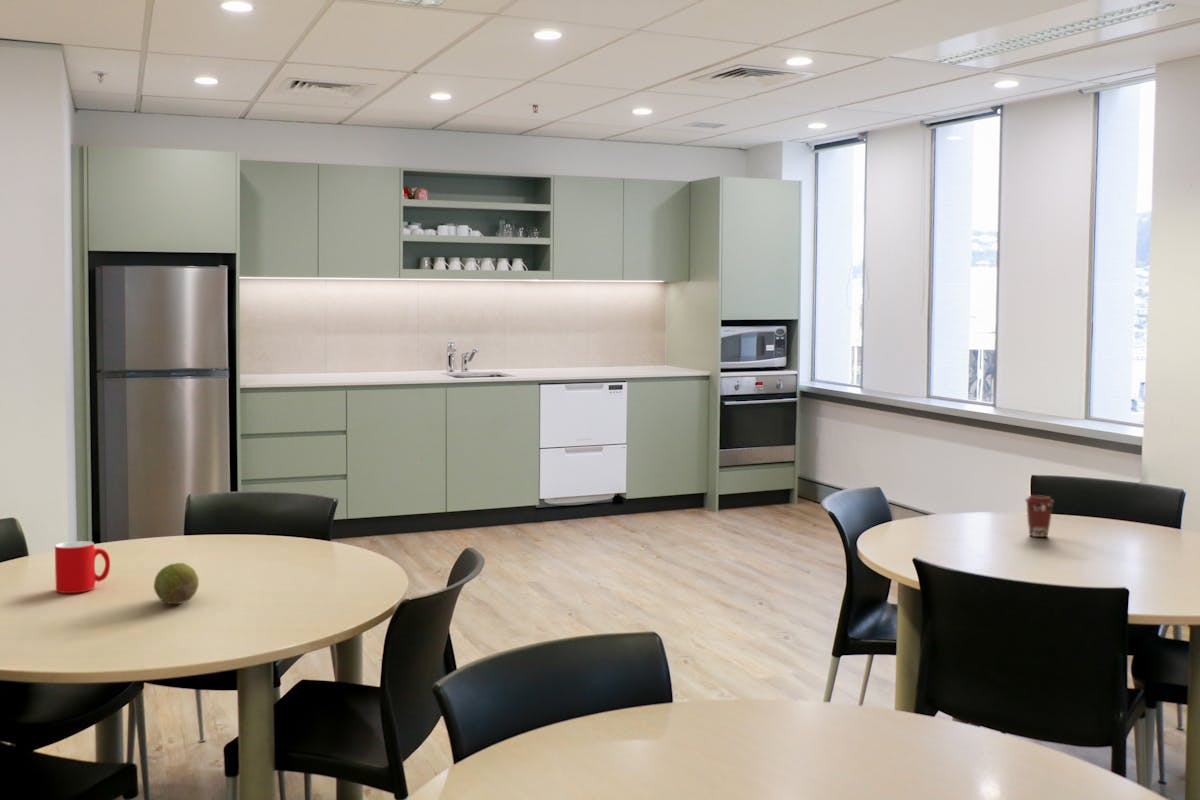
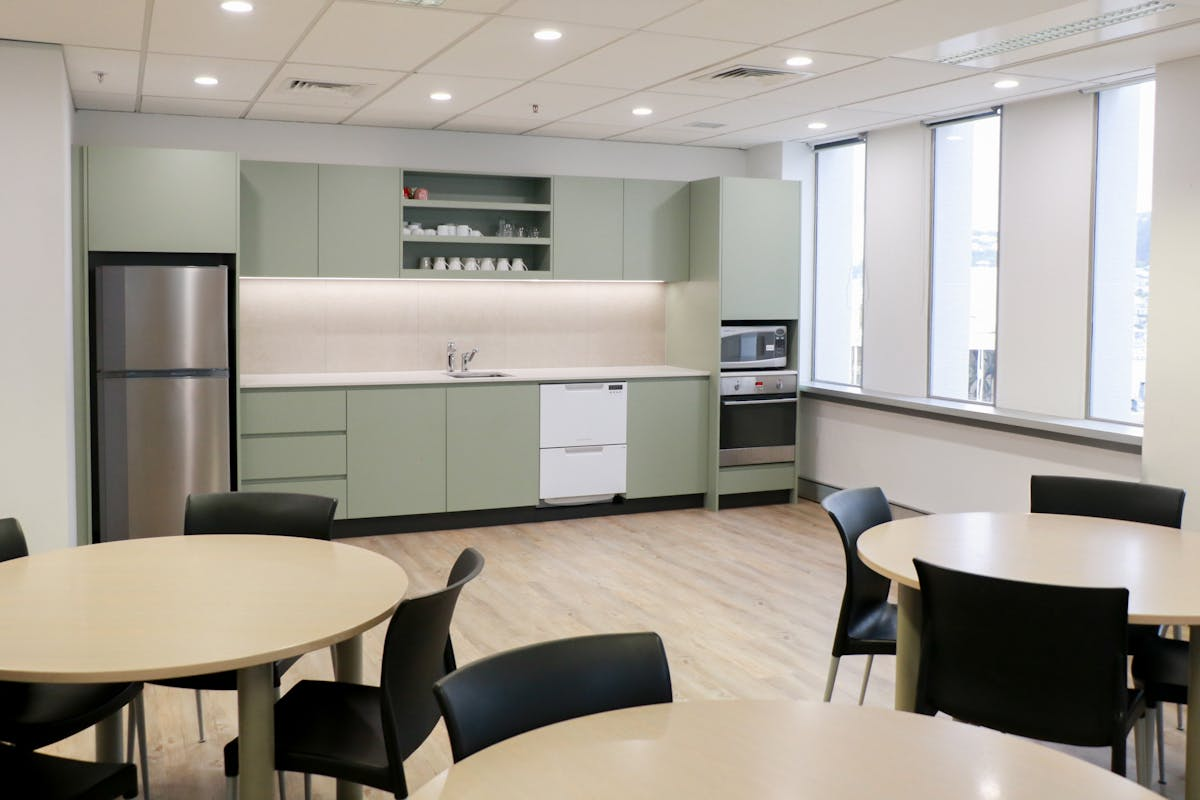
- coffee cup [1024,494,1055,538]
- cup [54,540,111,594]
- fruit [153,562,200,605]
